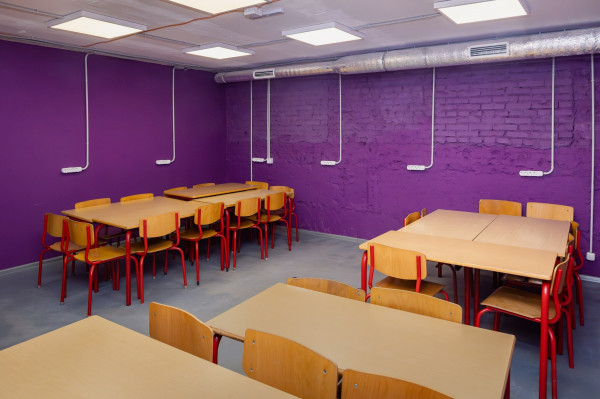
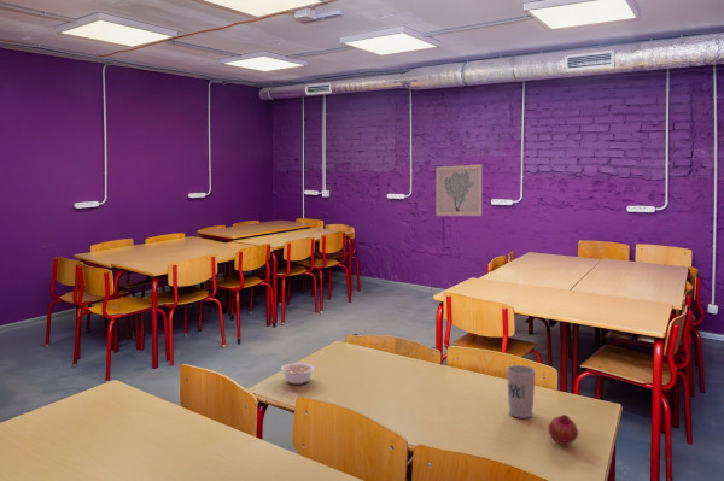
+ legume [280,362,315,385]
+ fruit [548,413,579,446]
+ cup [506,364,537,420]
+ wall art [436,163,484,217]
